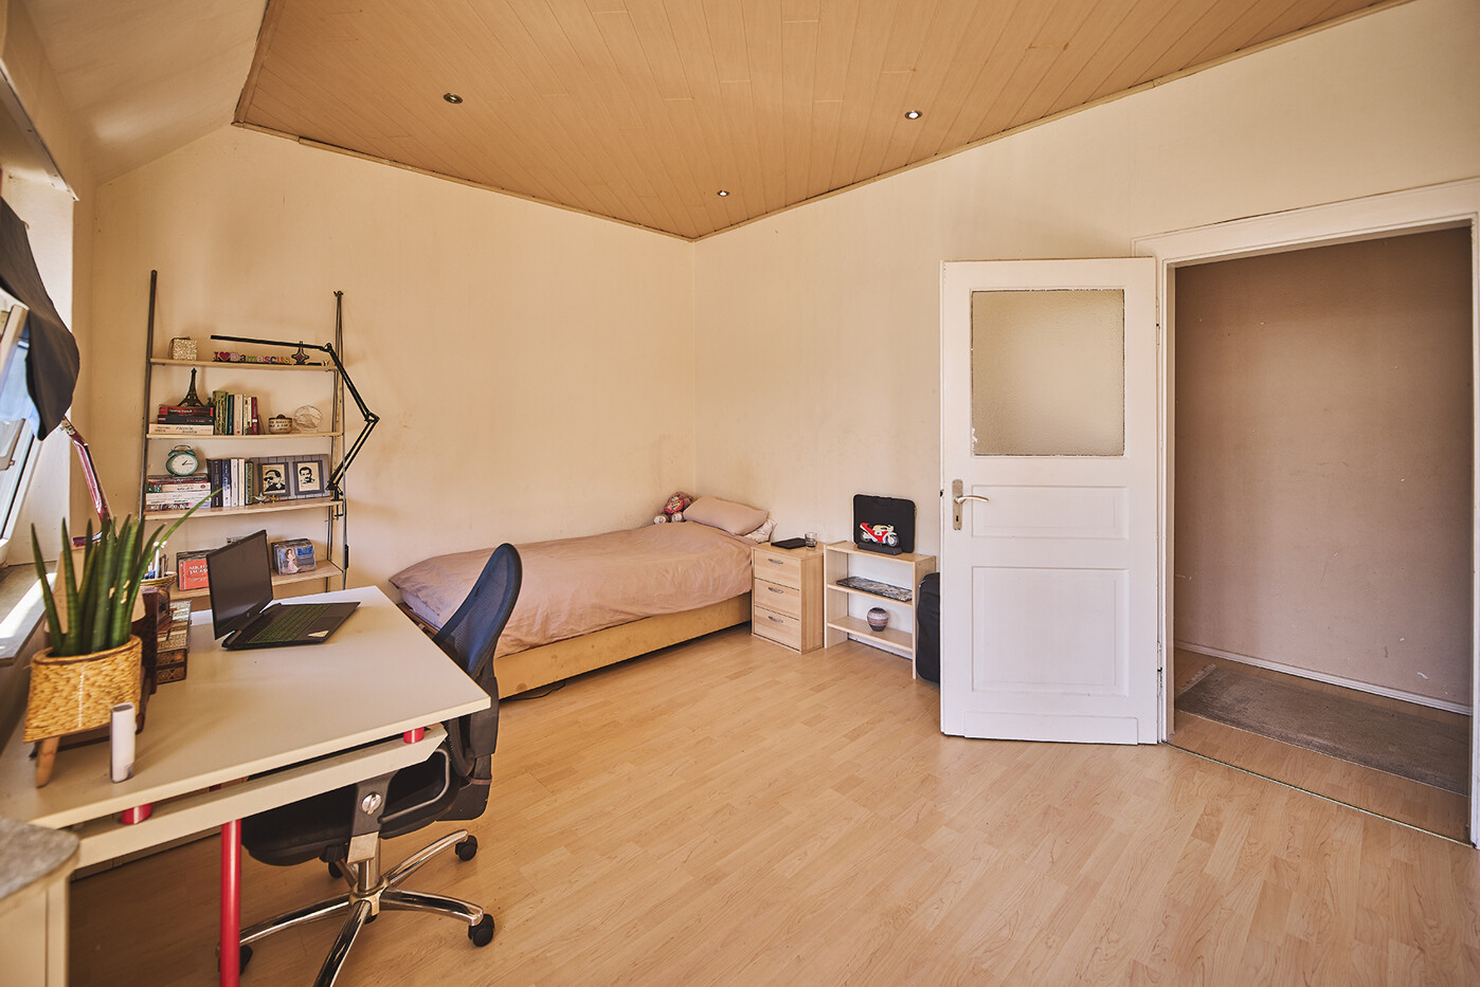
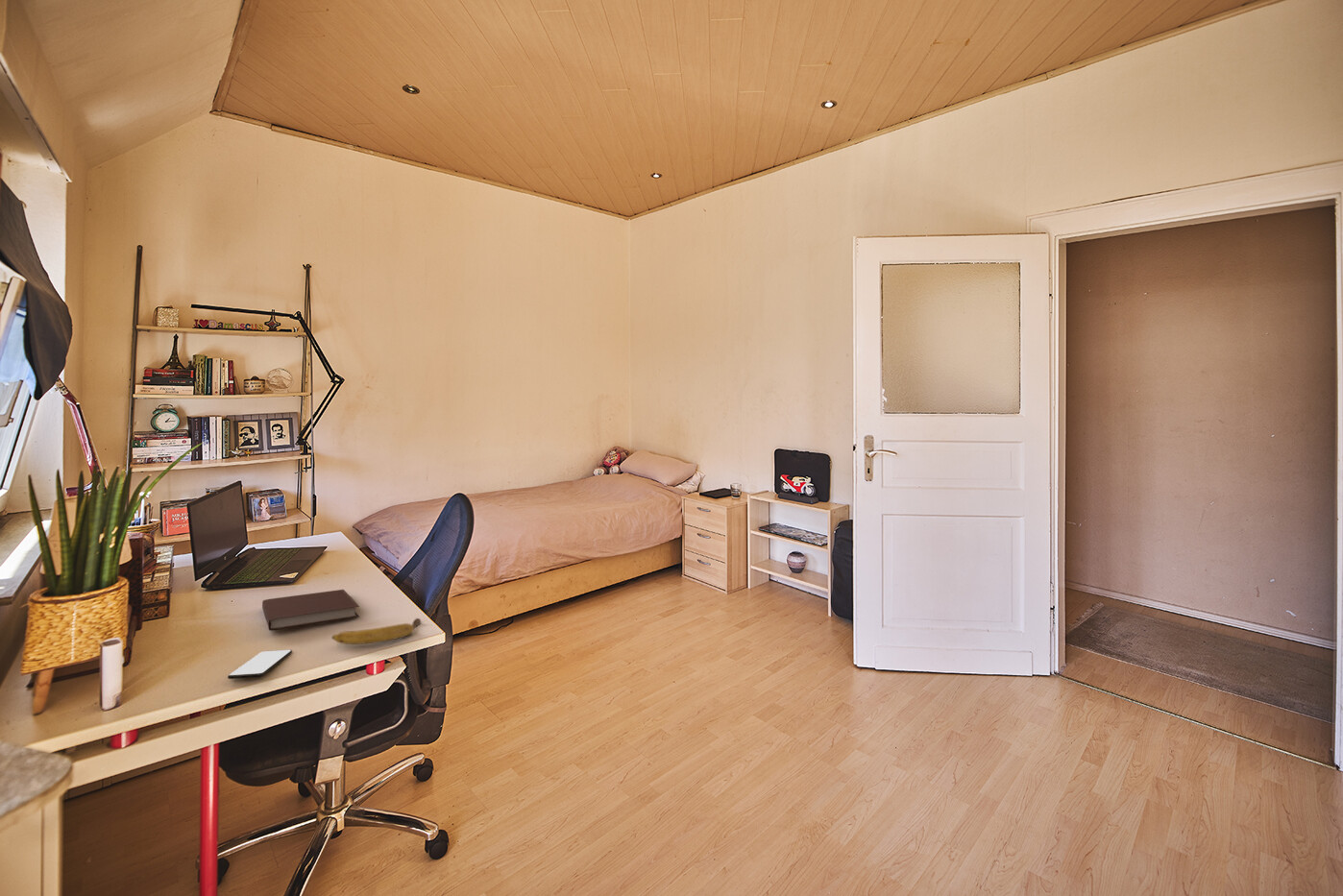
+ notebook [261,589,360,632]
+ fruit [330,618,422,645]
+ smartphone [227,649,293,680]
